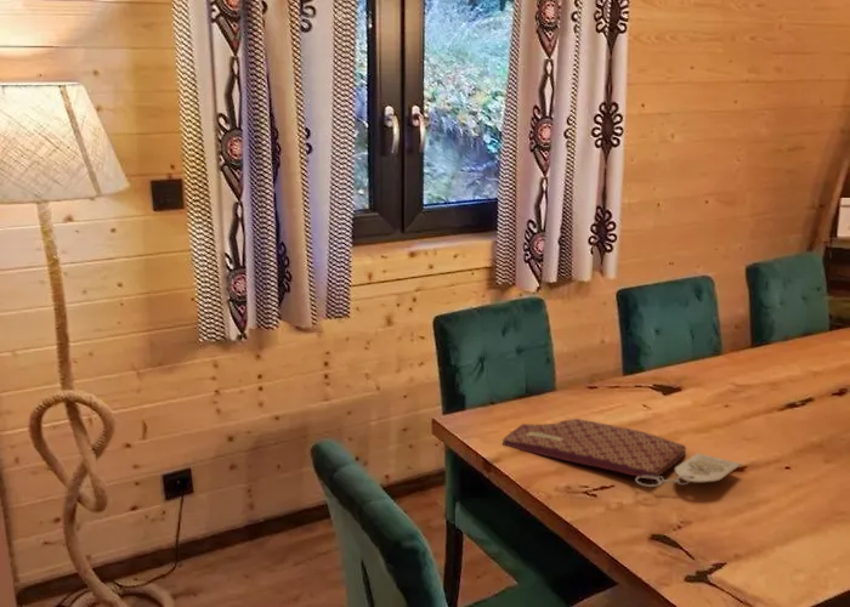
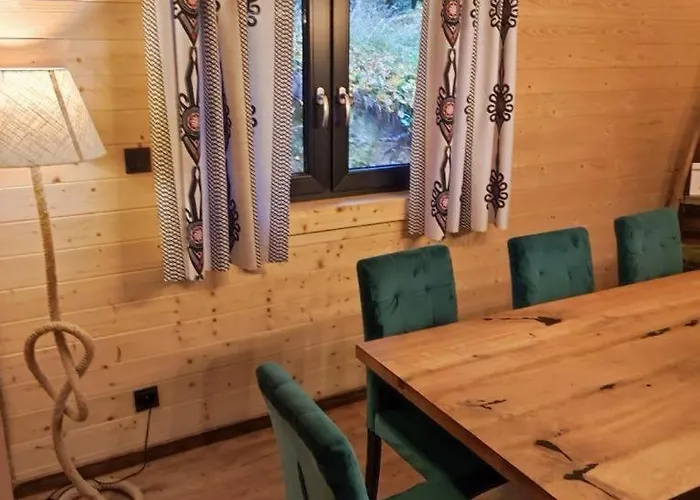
- placemat [501,418,743,488]
